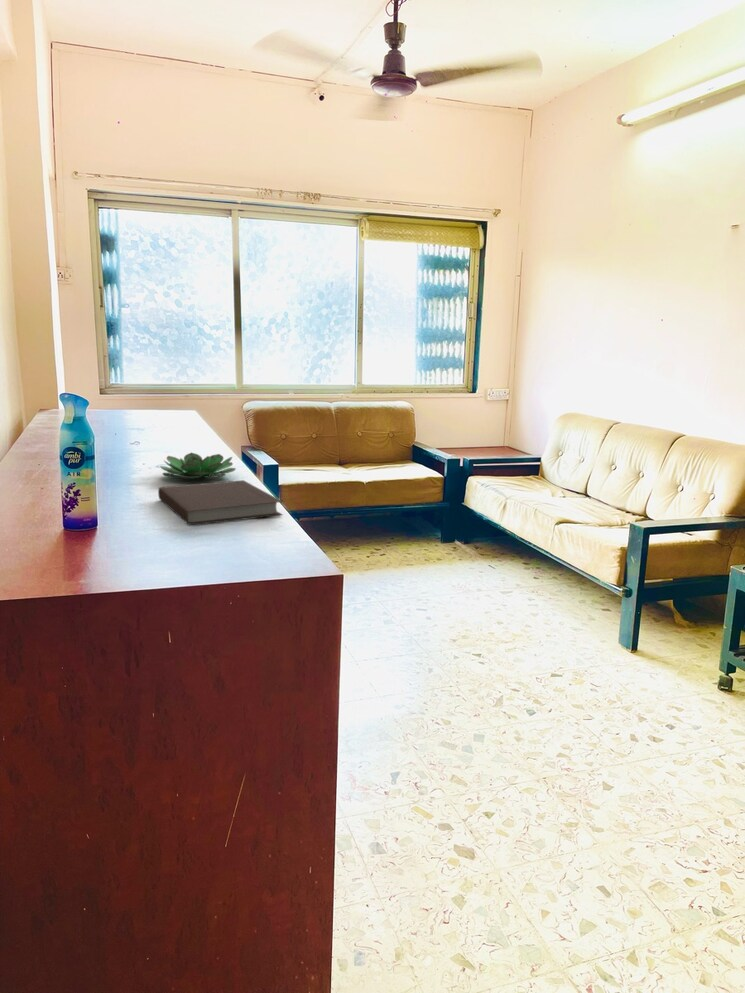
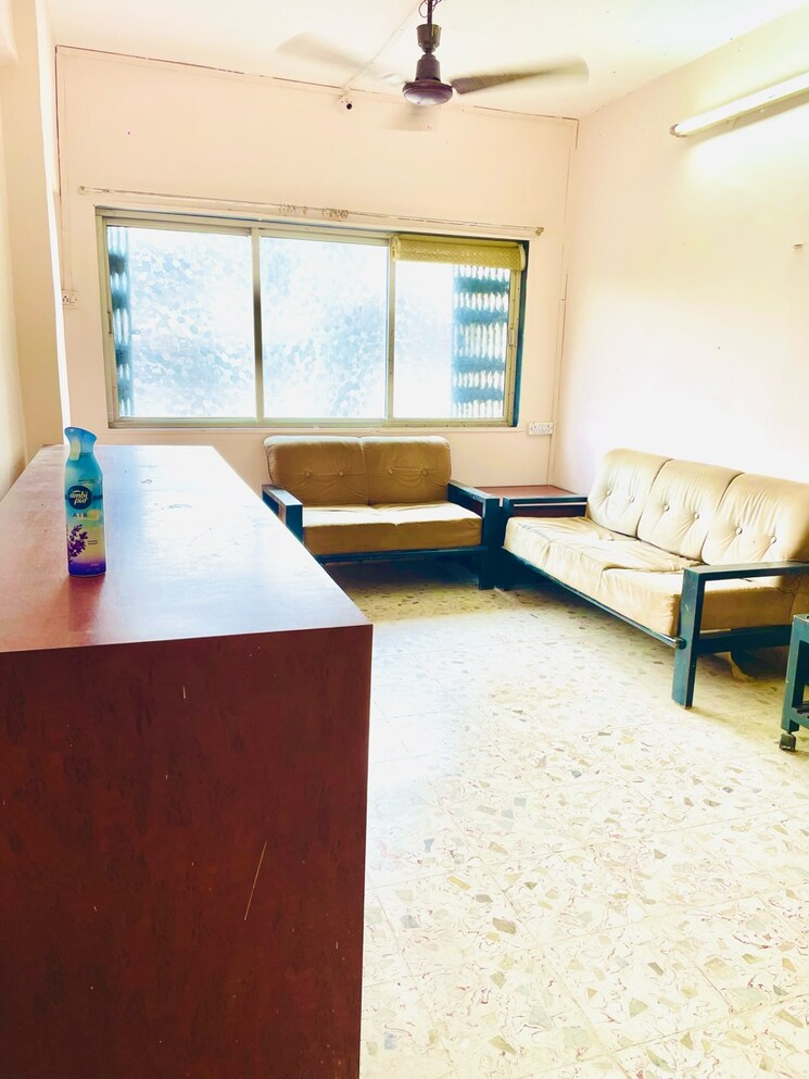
- notebook [157,479,284,526]
- succulent plant [159,451,237,479]
